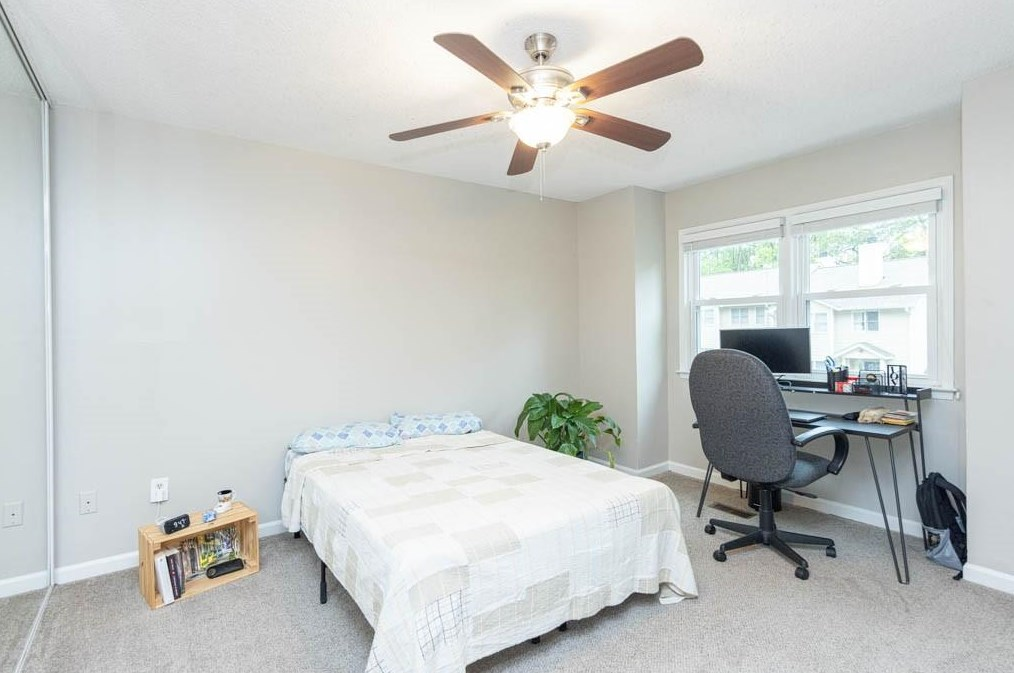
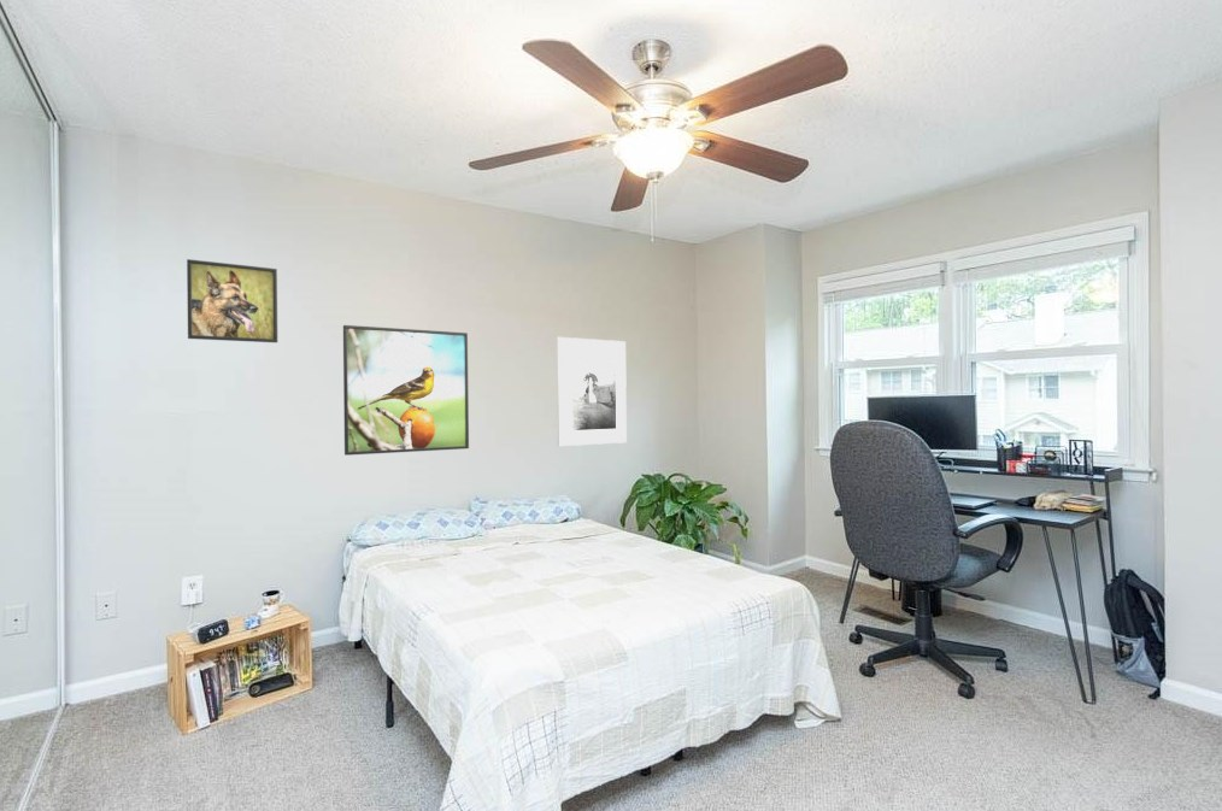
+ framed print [342,324,470,457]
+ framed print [556,336,628,447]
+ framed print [186,258,278,343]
